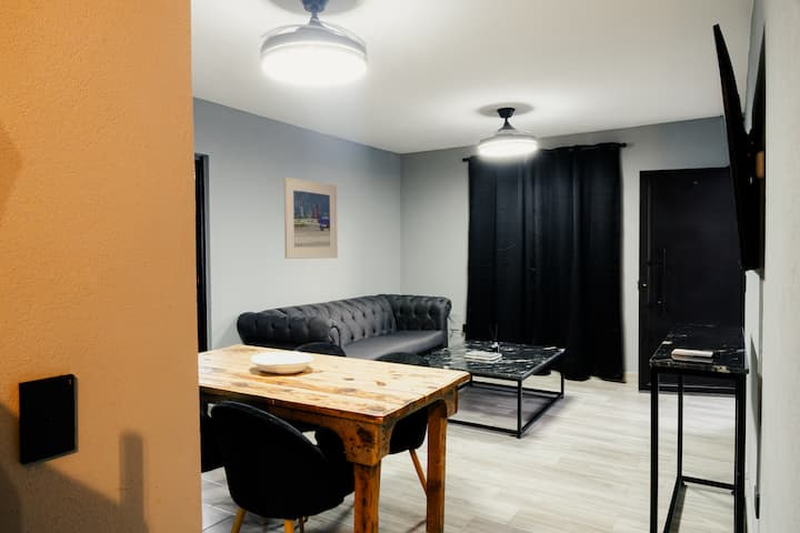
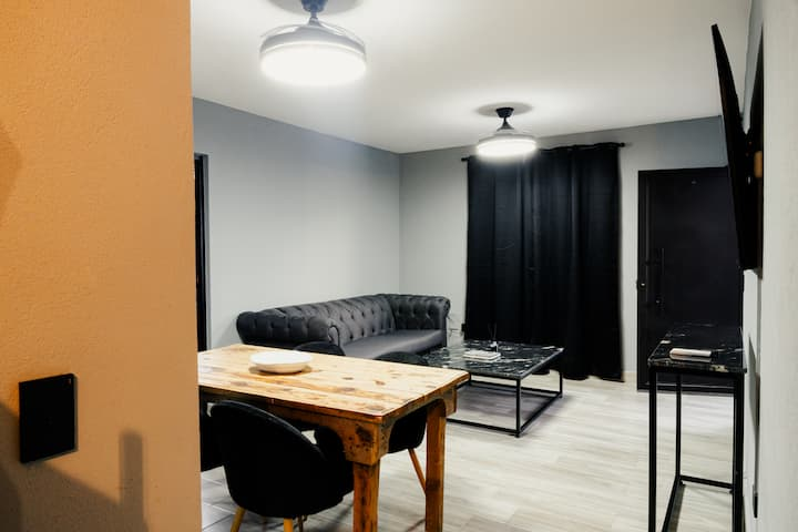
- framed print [282,175,339,260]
